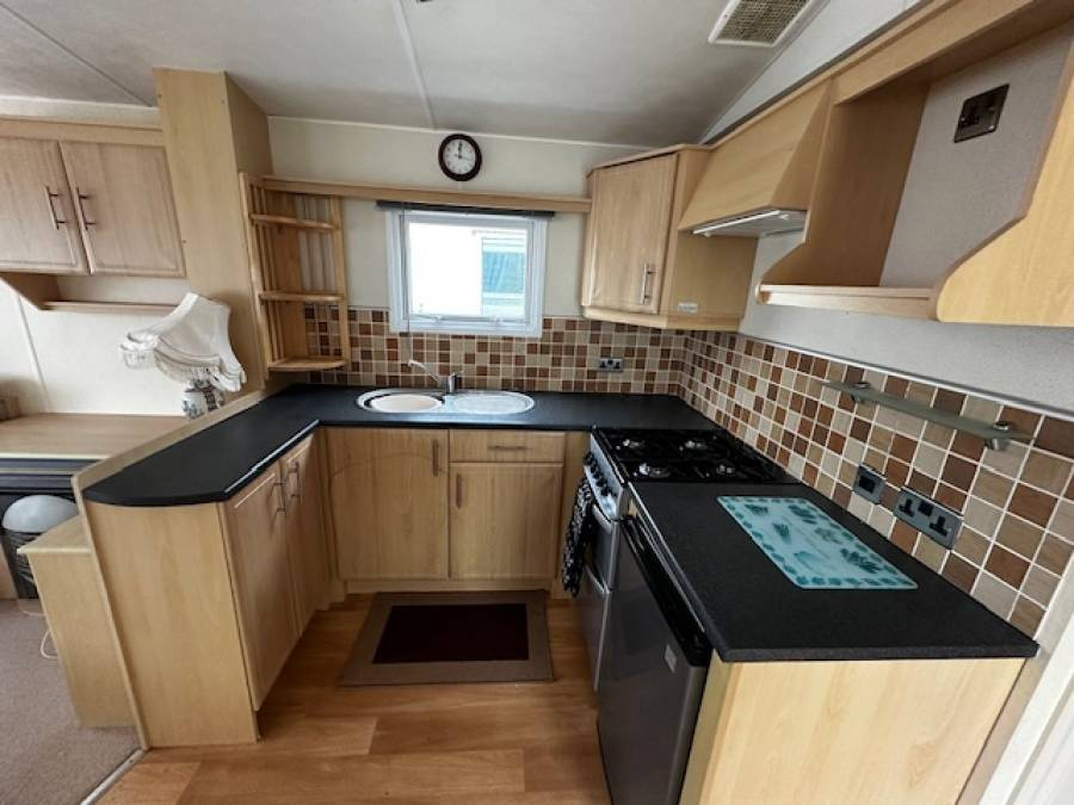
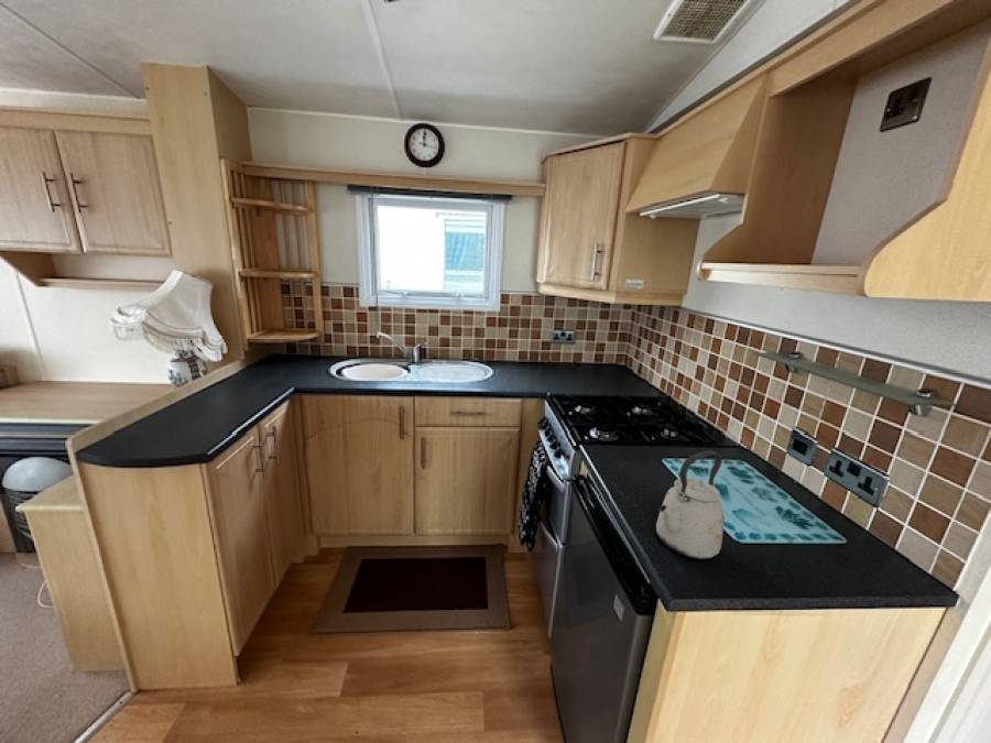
+ kettle [655,449,725,560]
